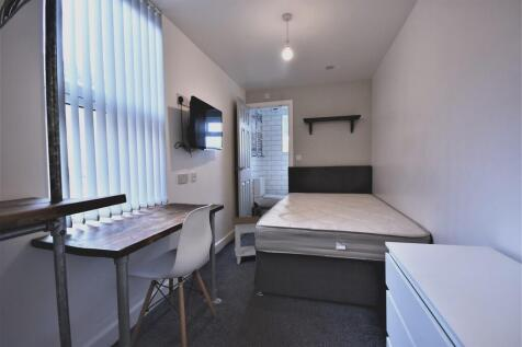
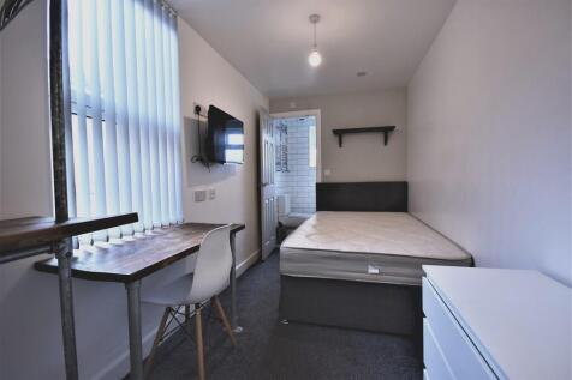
- nightstand [231,215,261,265]
